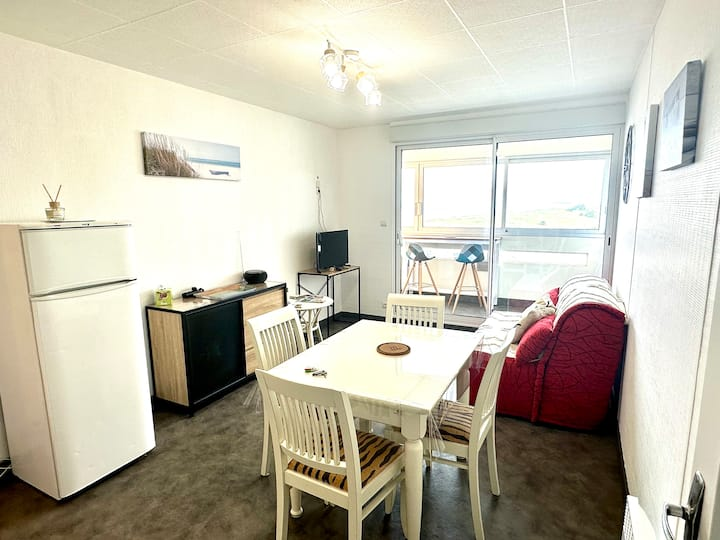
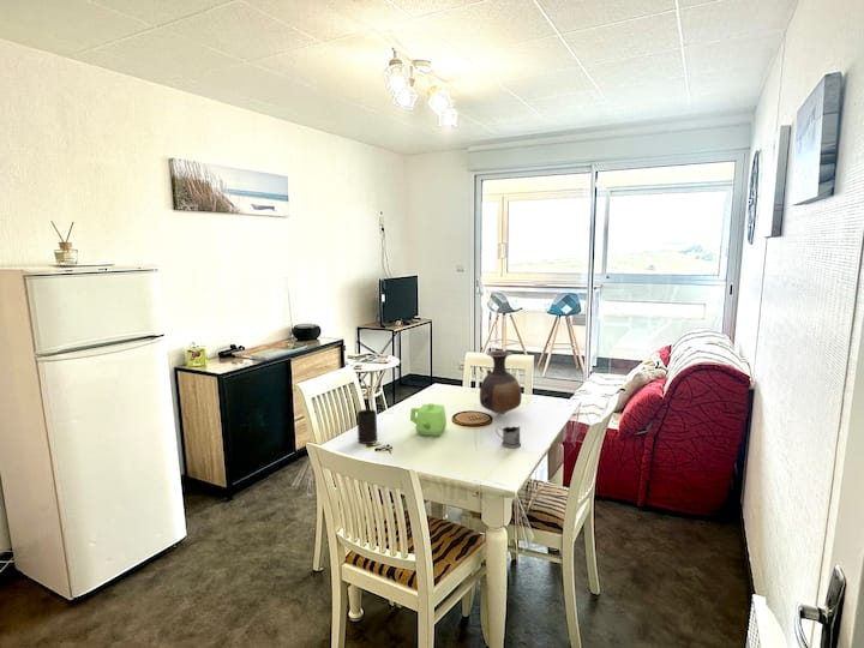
+ tea glass holder [494,425,522,449]
+ cup [356,408,378,445]
+ vase [479,349,523,416]
+ teapot [409,402,448,438]
